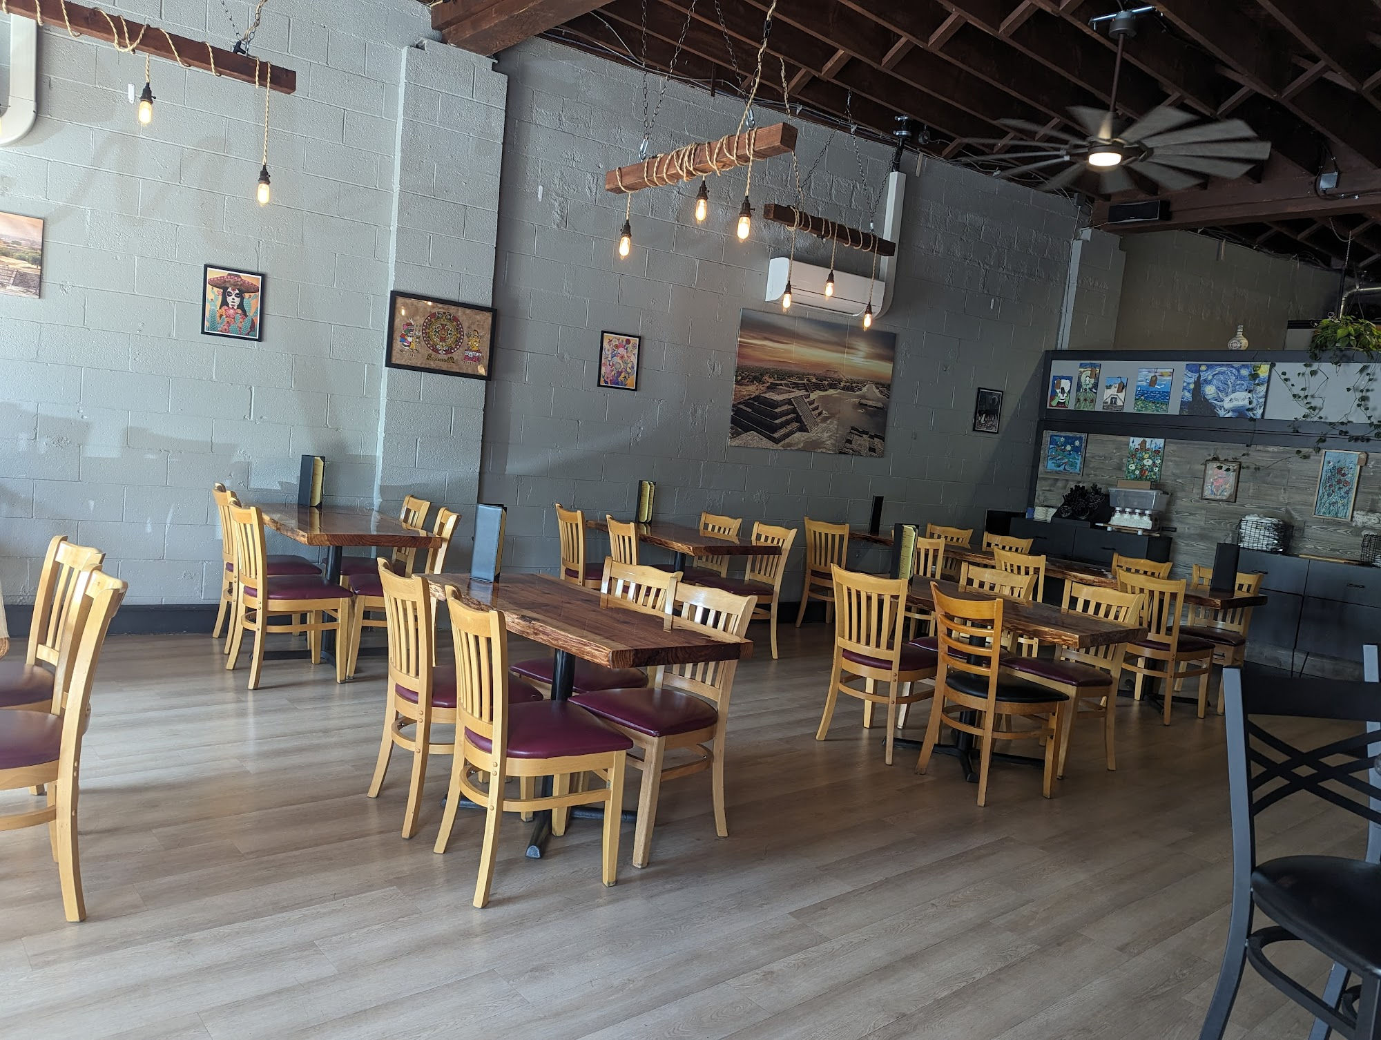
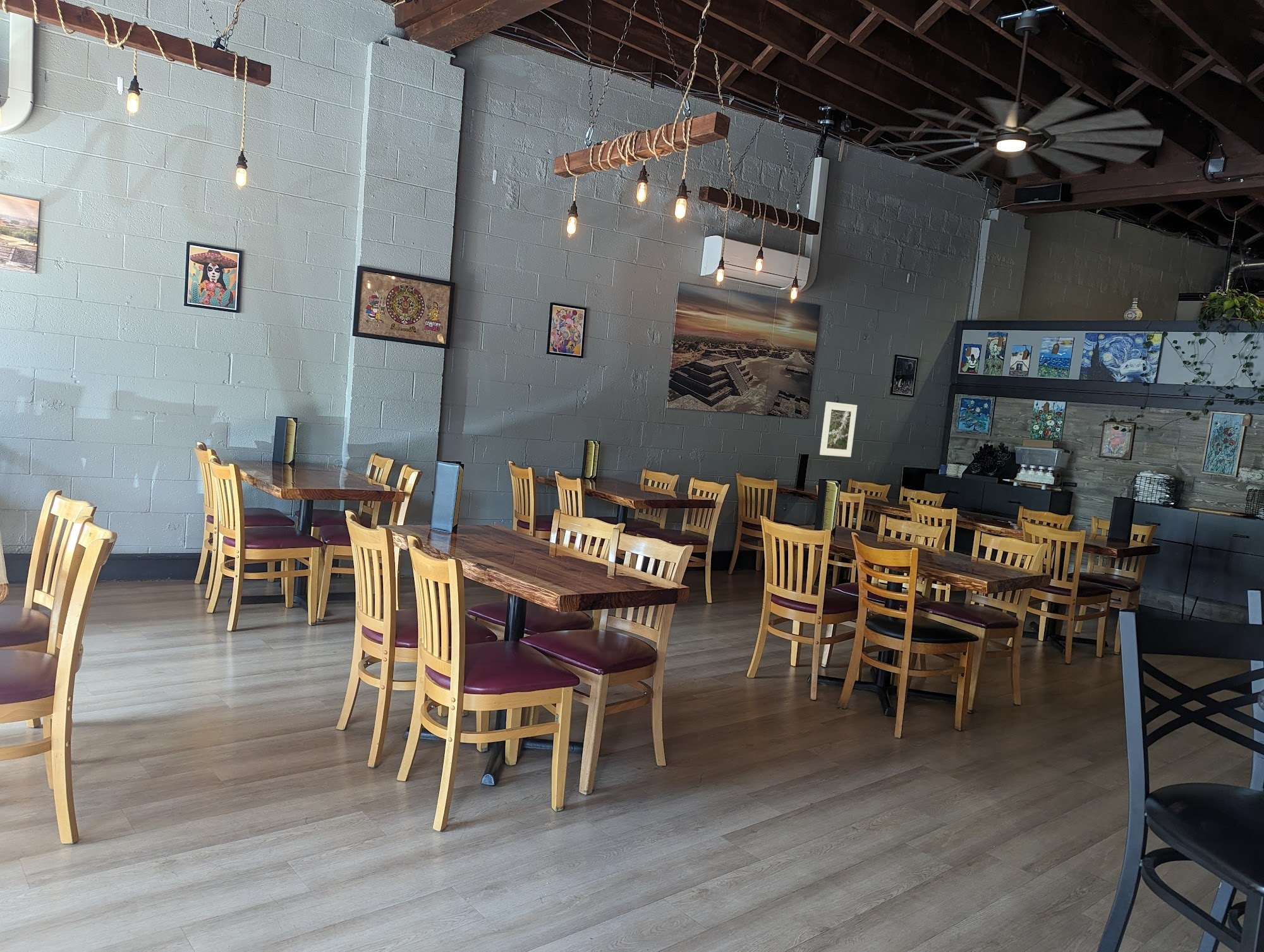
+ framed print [819,401,858,458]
